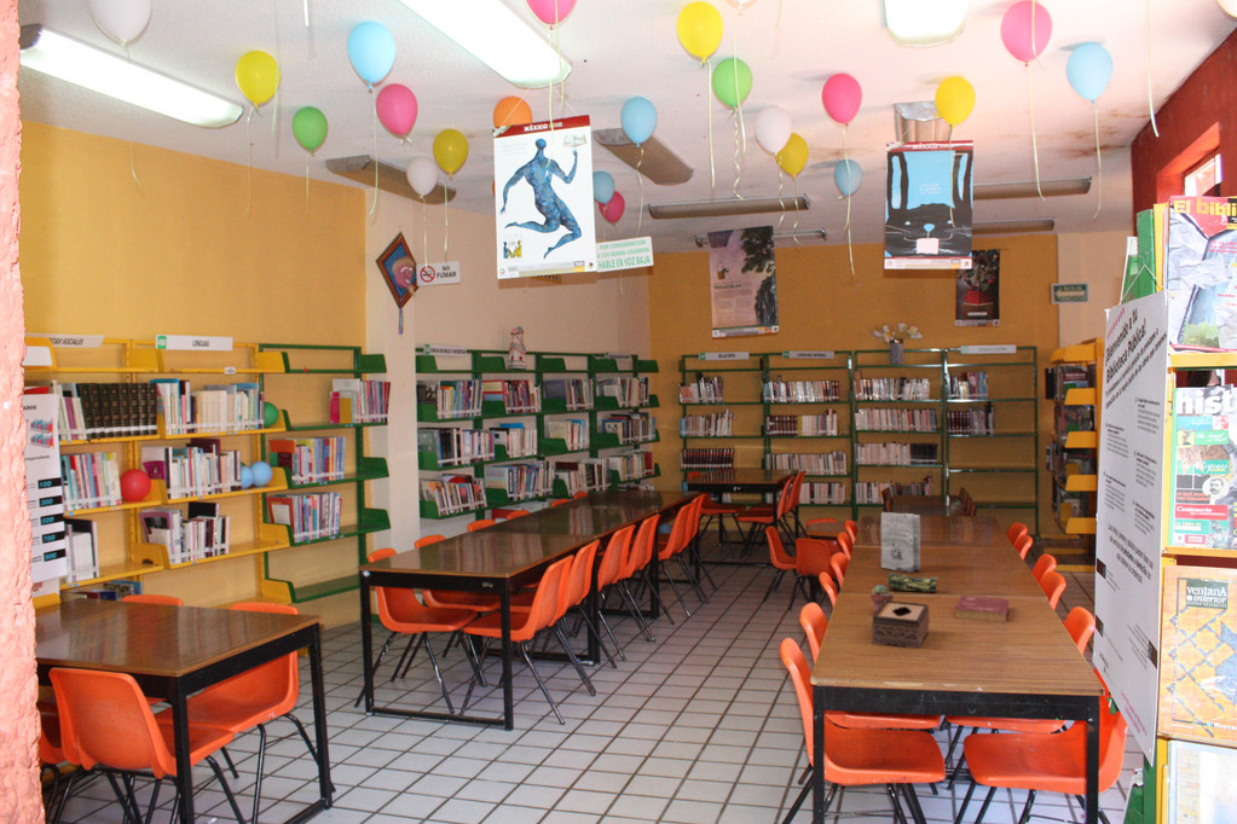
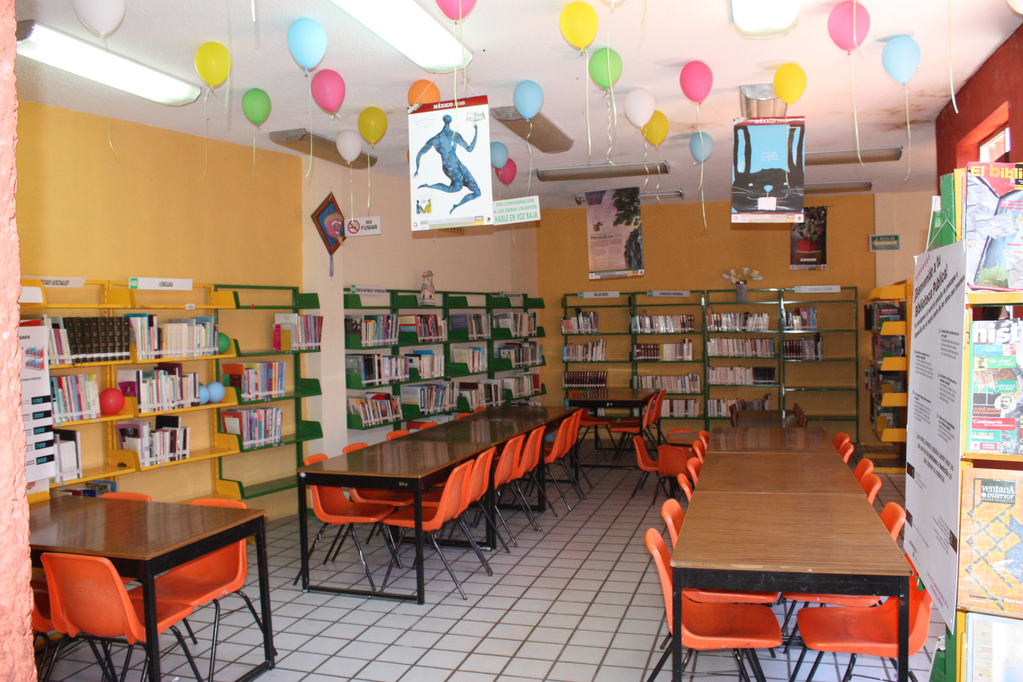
- book [880,511,921,574]
- tissue box [871,599,931,650]
- potted succulent [869,584,895,613]
- book [955,594,1010,623]
- pencil case [888,571,940,593]
